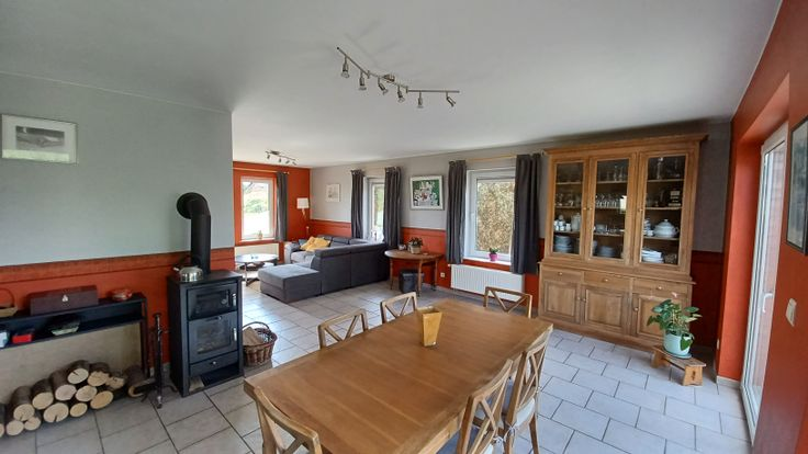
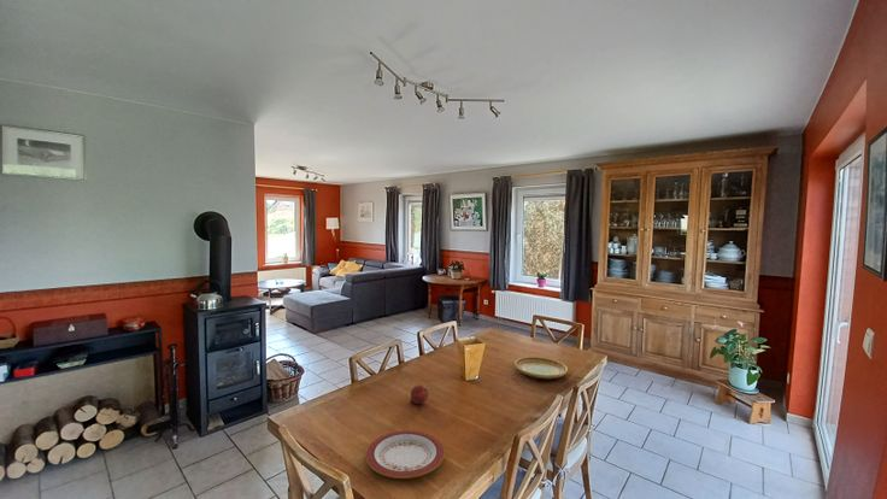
+ plate [364,429,446,480]
+ fruit [410,383,430,405]
+ plate [513,356,569,380]
